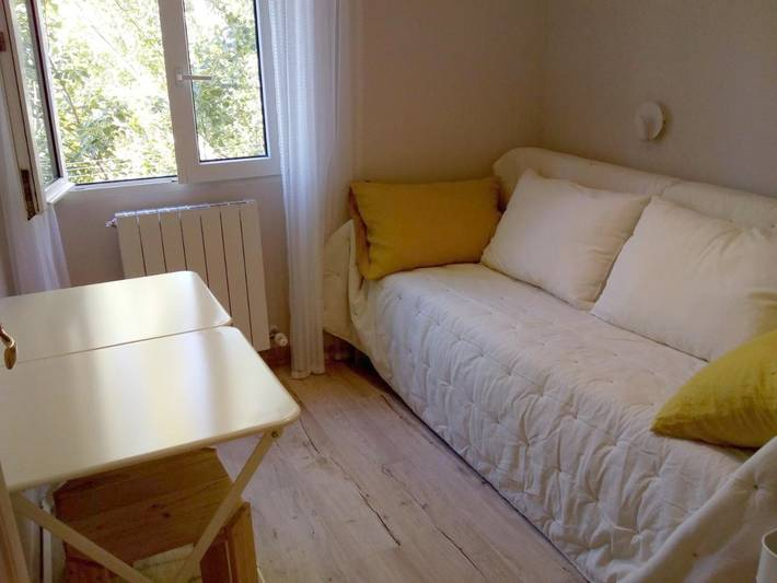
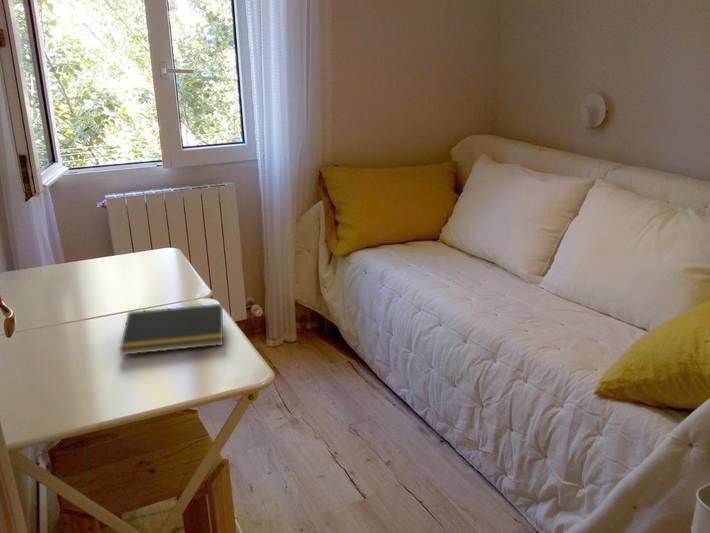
+ notepad [118,303,224,356]
